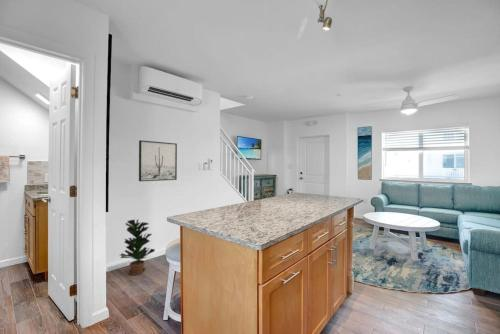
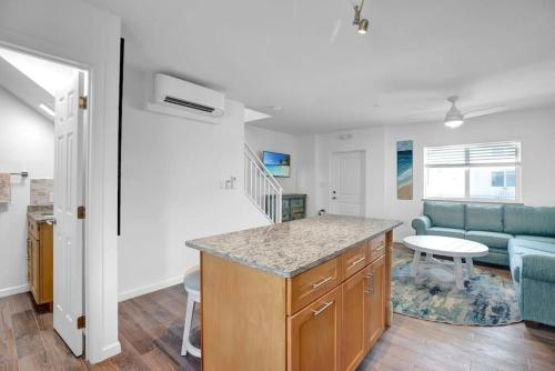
- wall art [138,139,178,182]
- potted plant [119,218,156,276]
